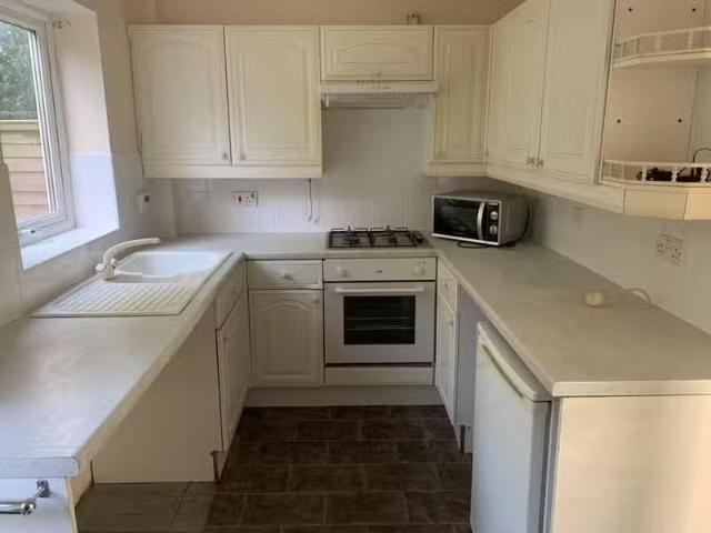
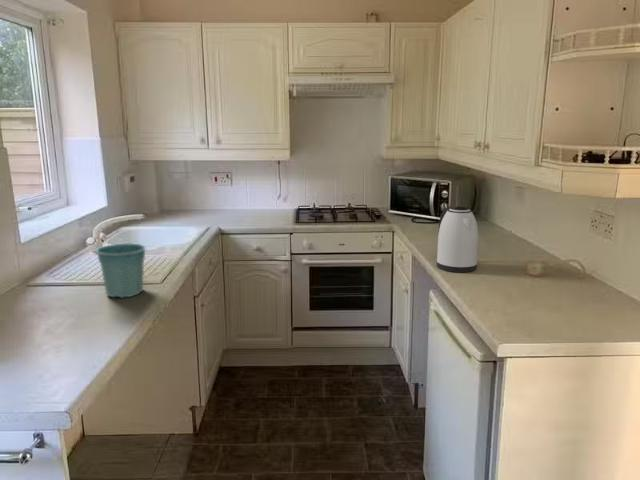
+ kettle [436,205,479,273]
+ flower pot [94,242,147,299]
